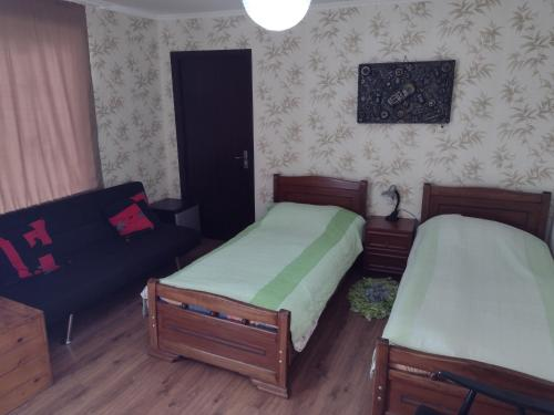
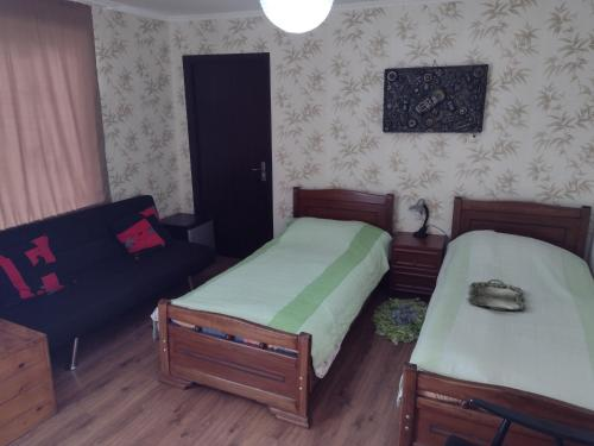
+ serving tray [467,278,526,312]
